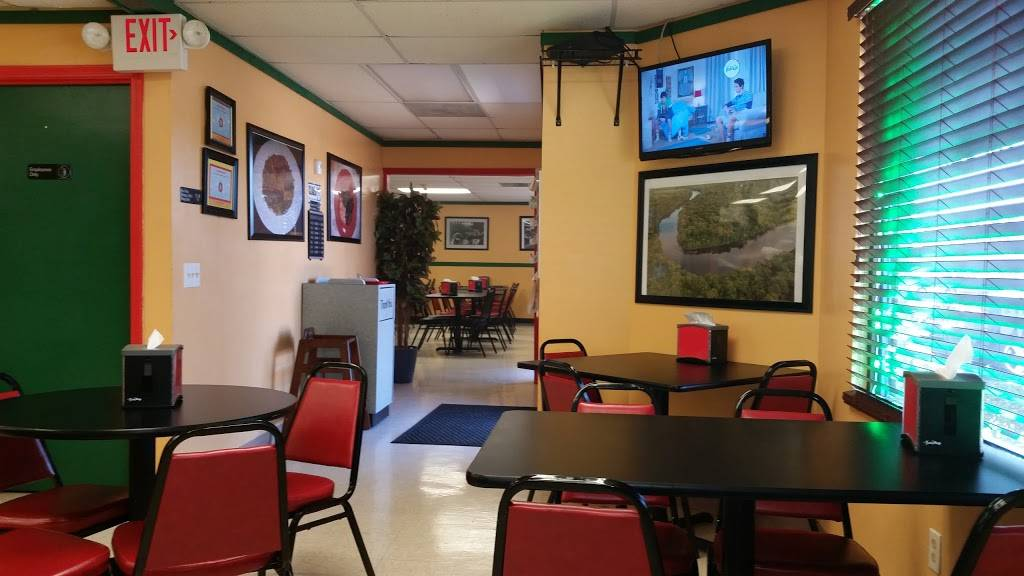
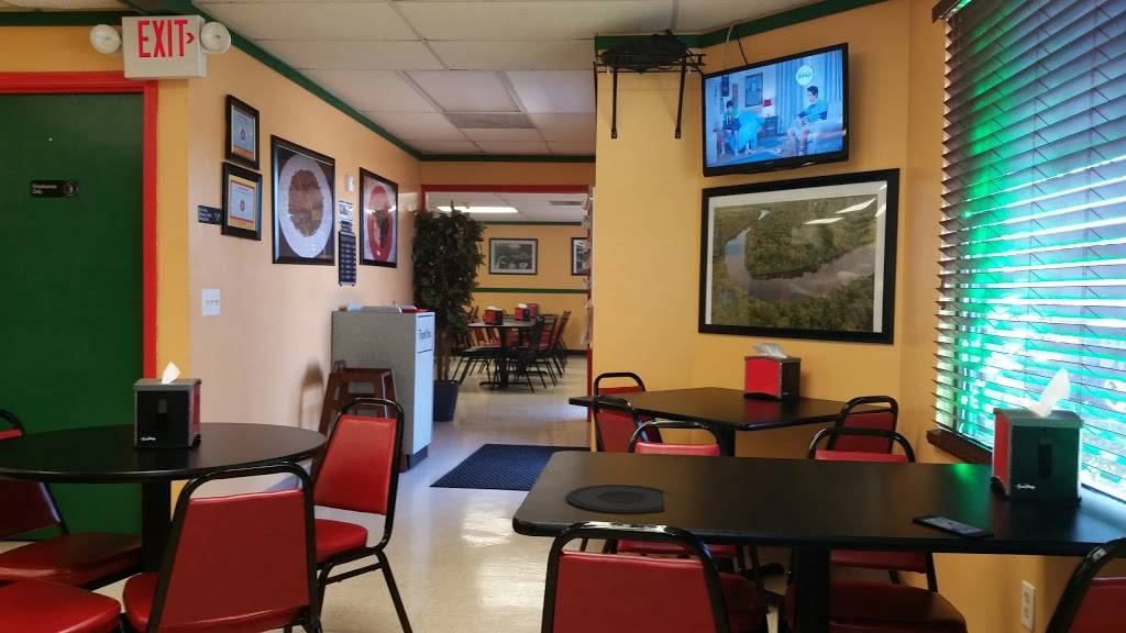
+ smartphone [912,514,995,541]
+ plate [565,484,674,515]
